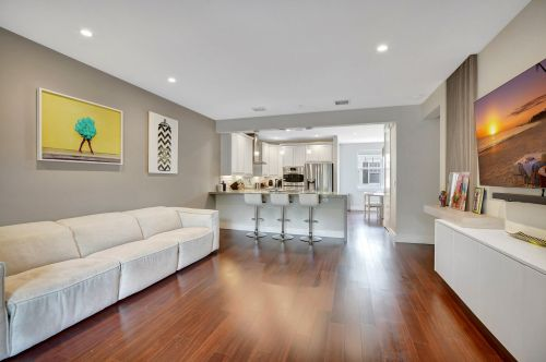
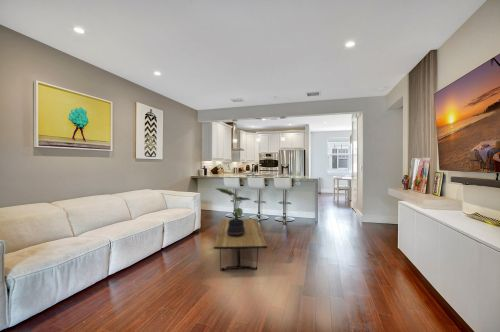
+ coffee table [213,218,268,272]
+ potted plant [215,187,252,237]
